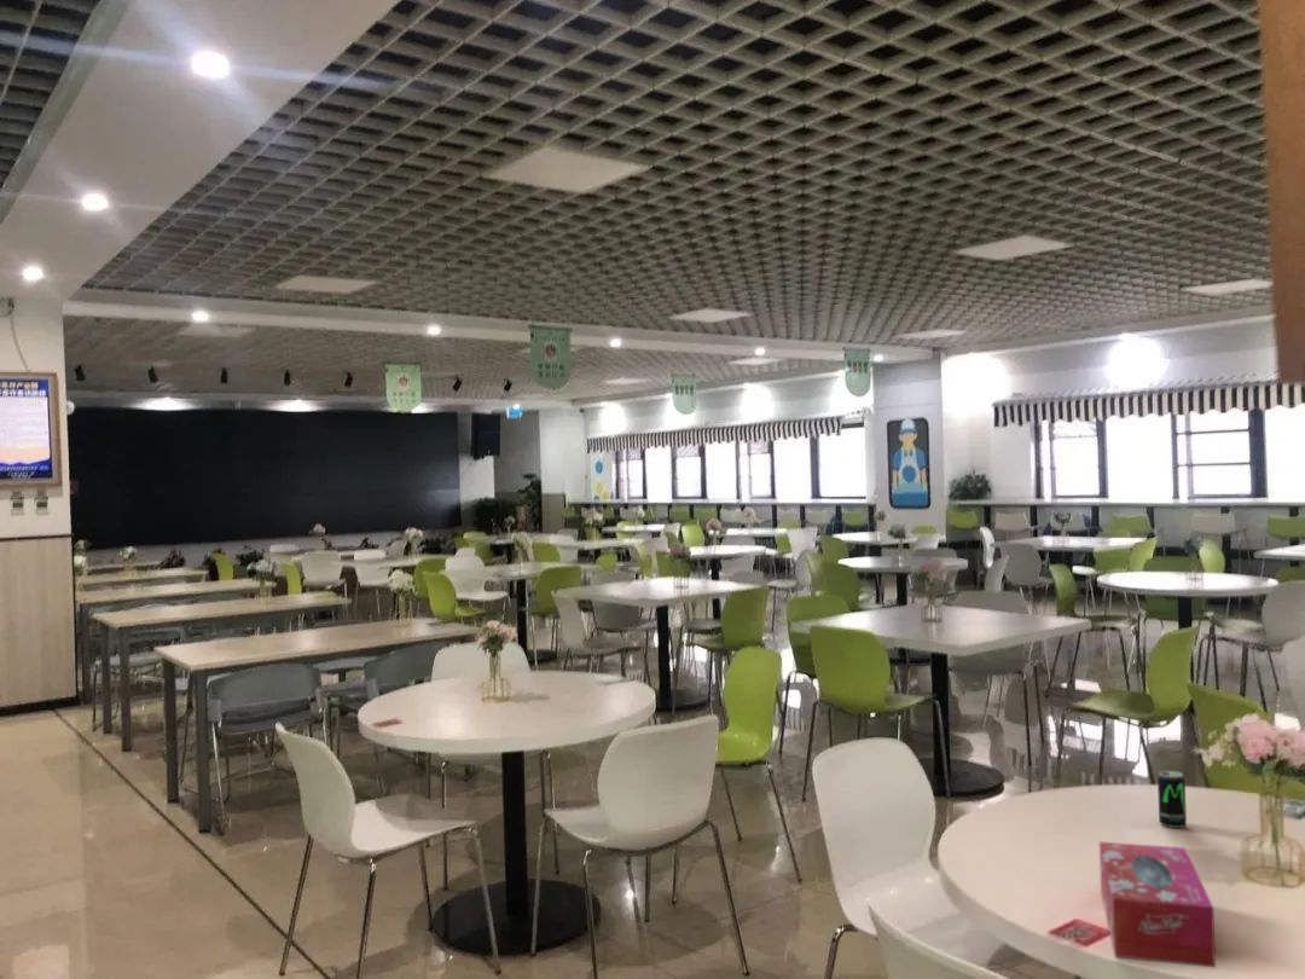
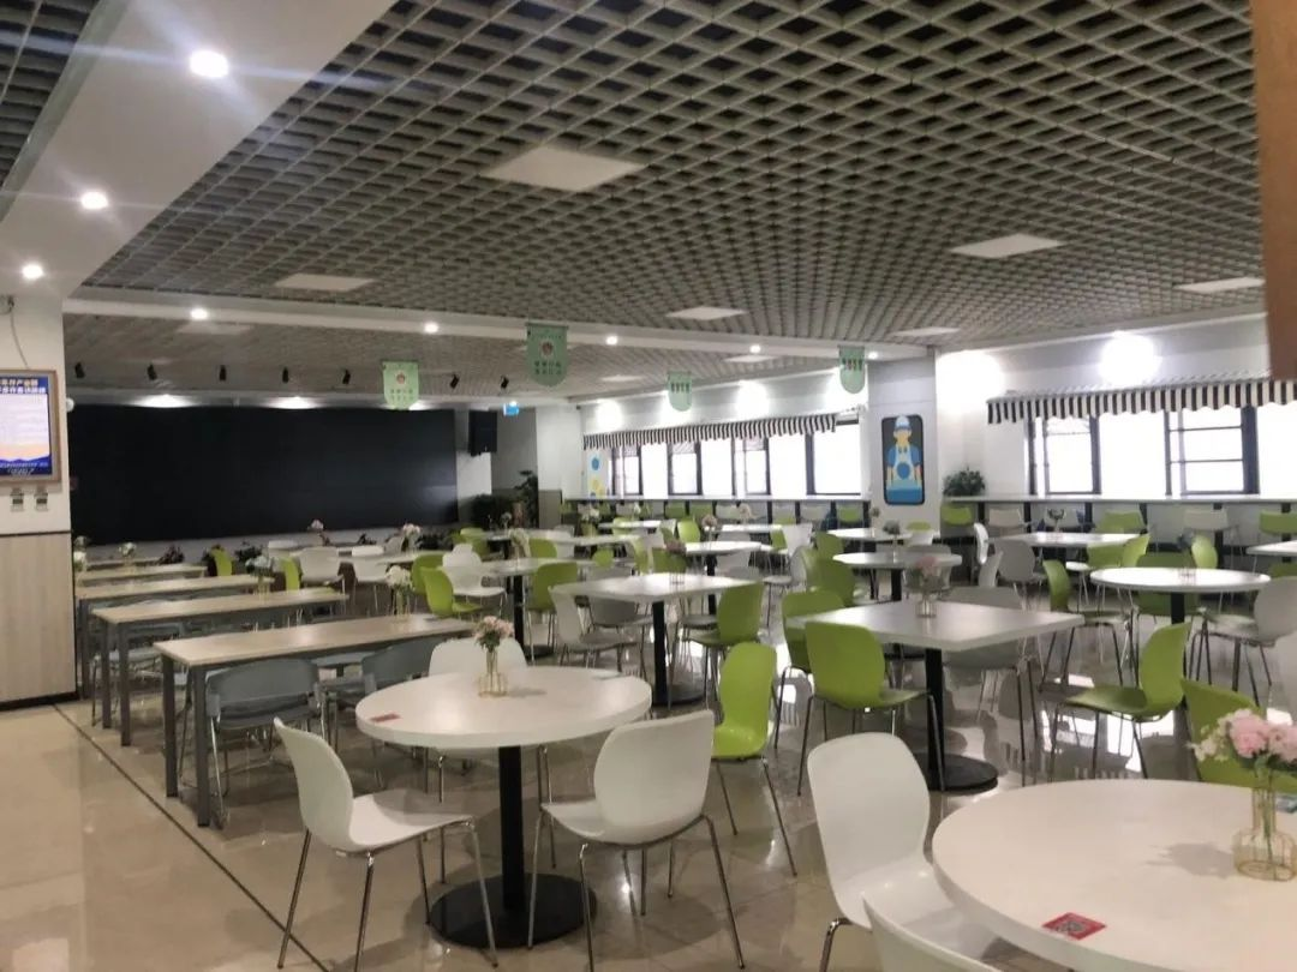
- beverage can [1156,770,1188,829]
- tissue box [1098,840,1217,968]
